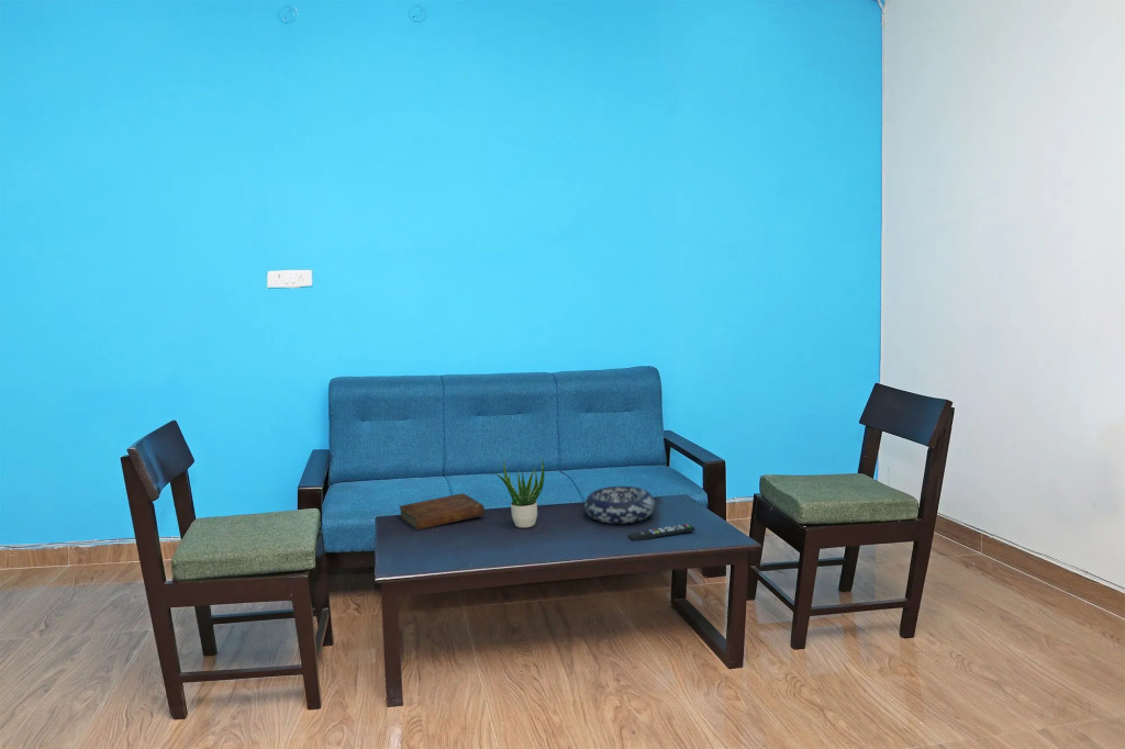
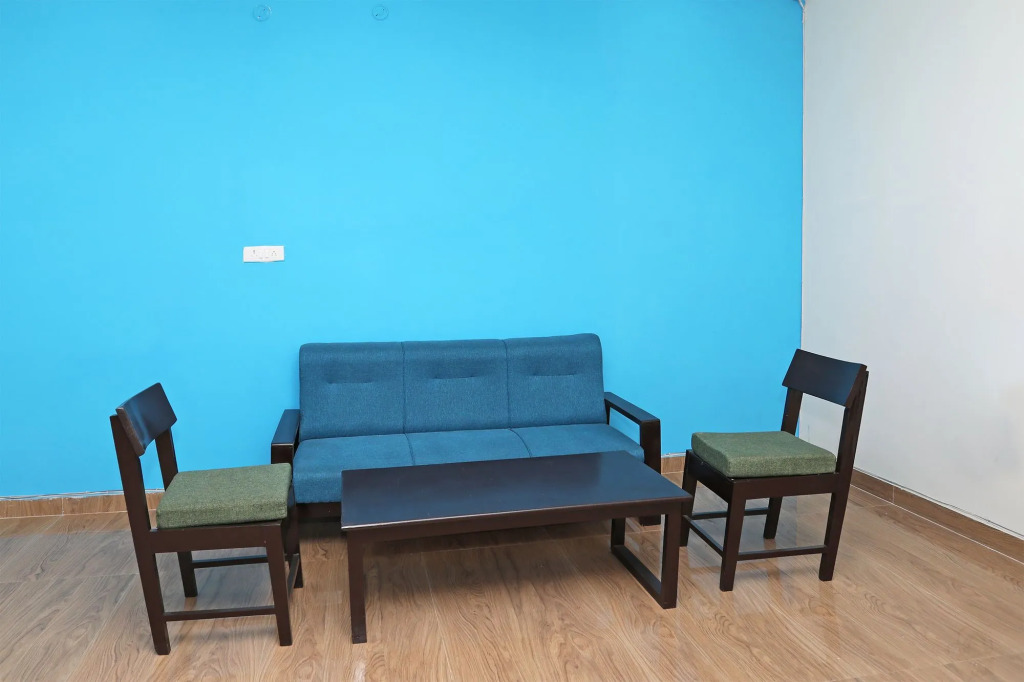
- remote control [627,523,697,543]
- potted plant [494,457,545,529]
- bible [398,492,486,532]
- decorative bowl [583,485,656,525]
